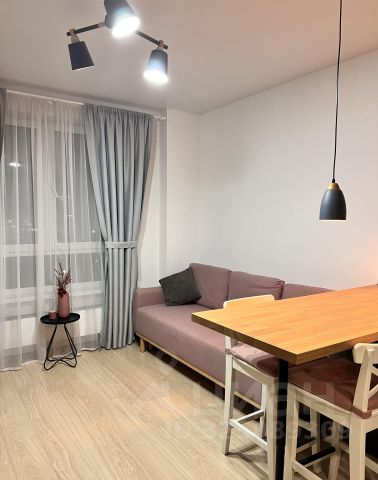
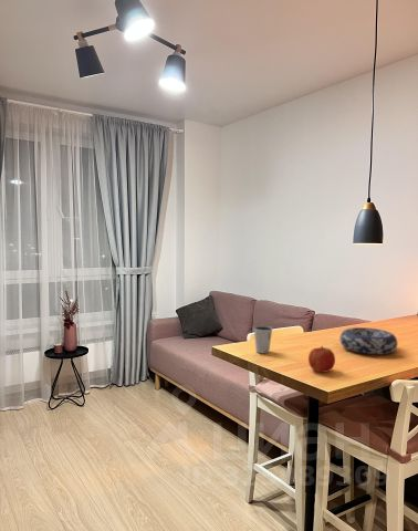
+ dixie cup [252,325,273,354]
+ fruit [307,345,336,374]
+ decorative bowl [338,326,399,356]
